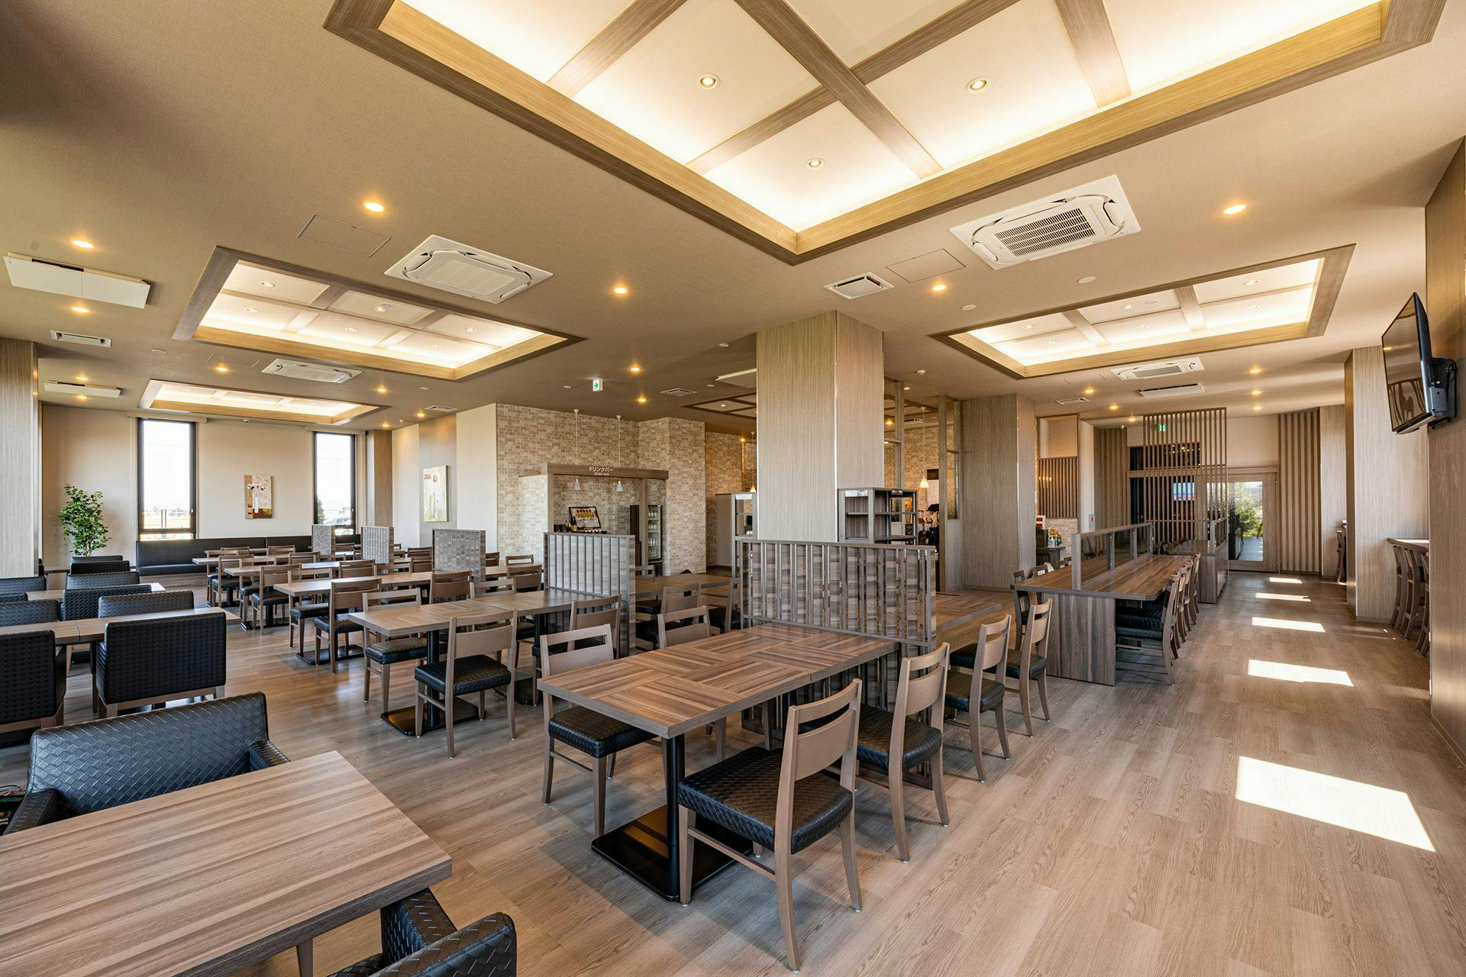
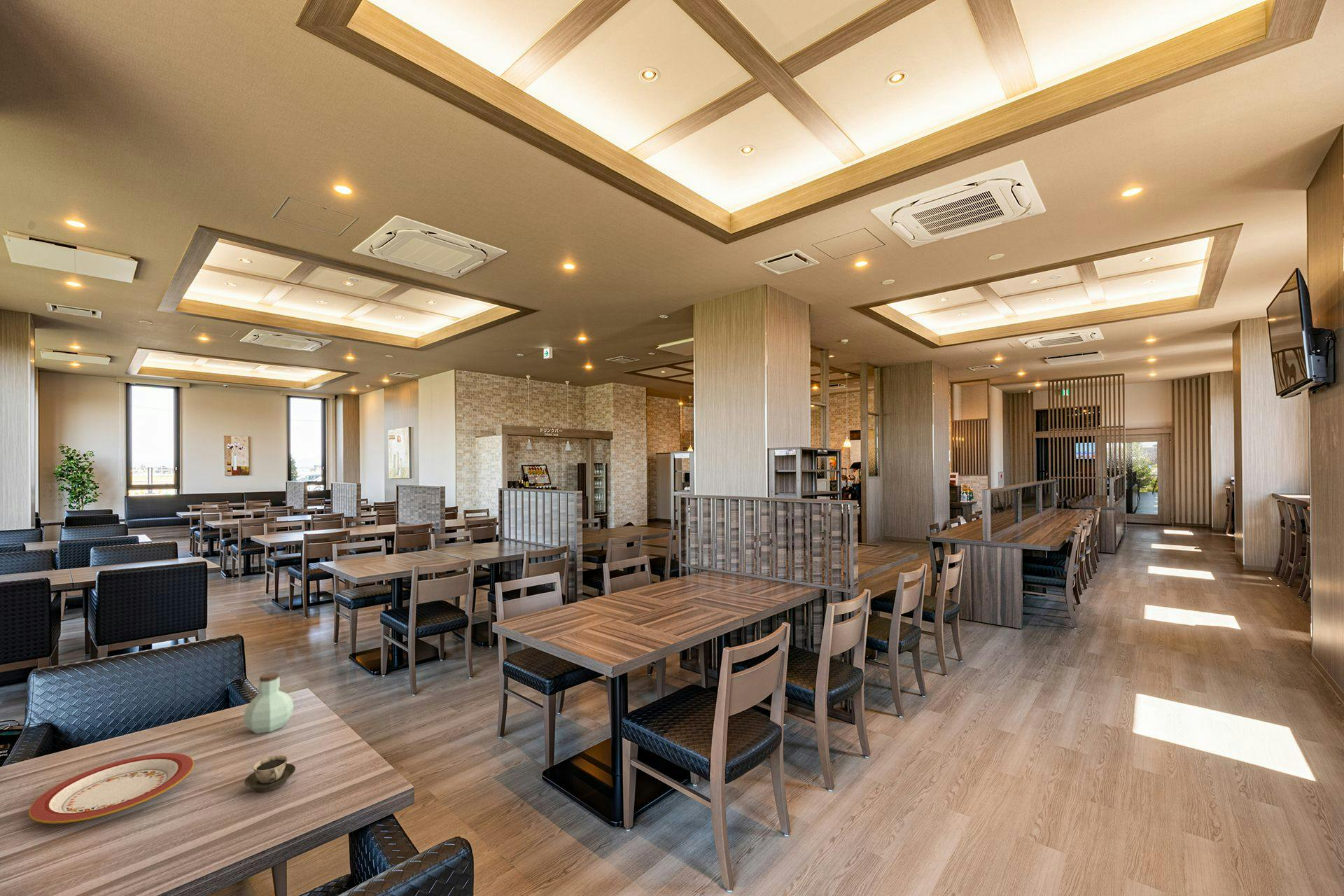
+ cup [244,755,296,793]
+ jar [243,671,295,734]
+ plate [28,752,195,825]
